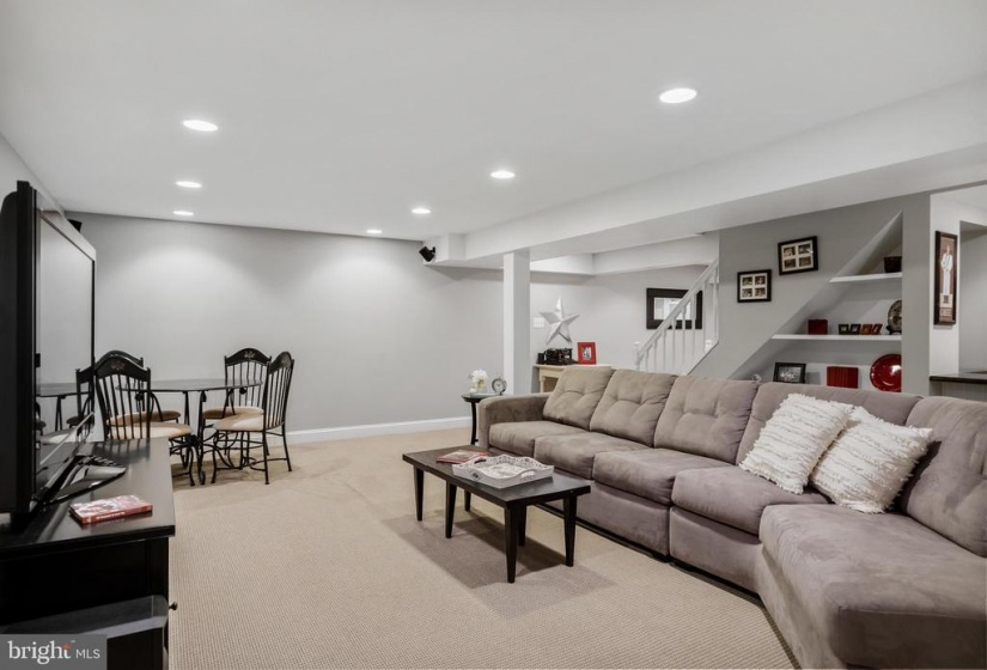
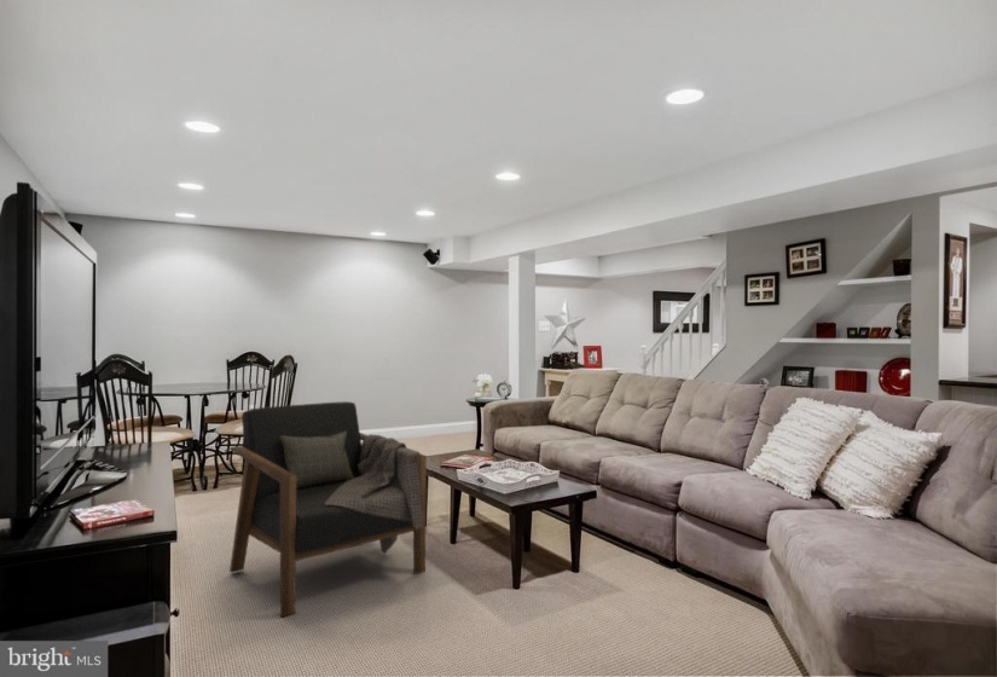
+ armchair [228,400,428,619]
